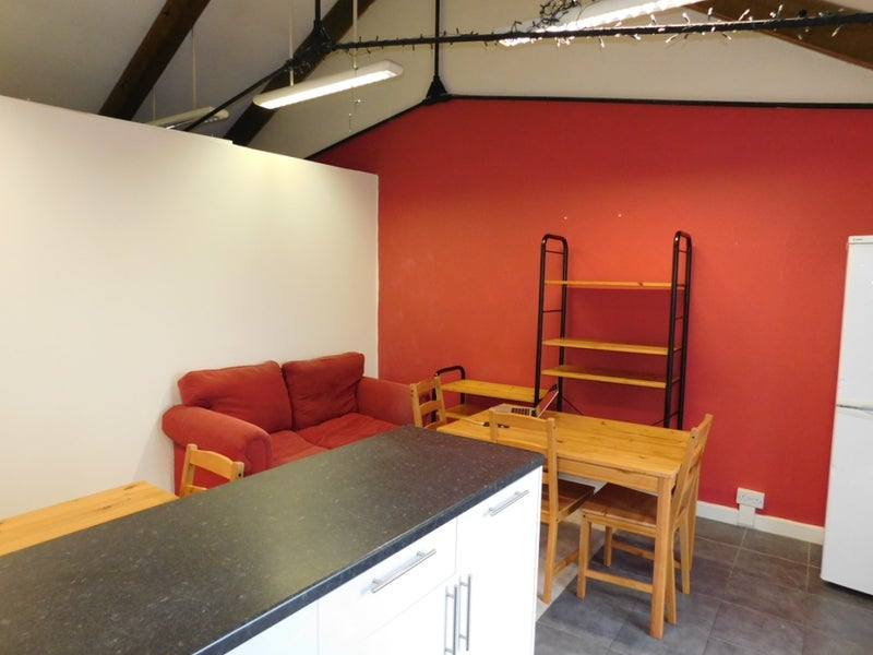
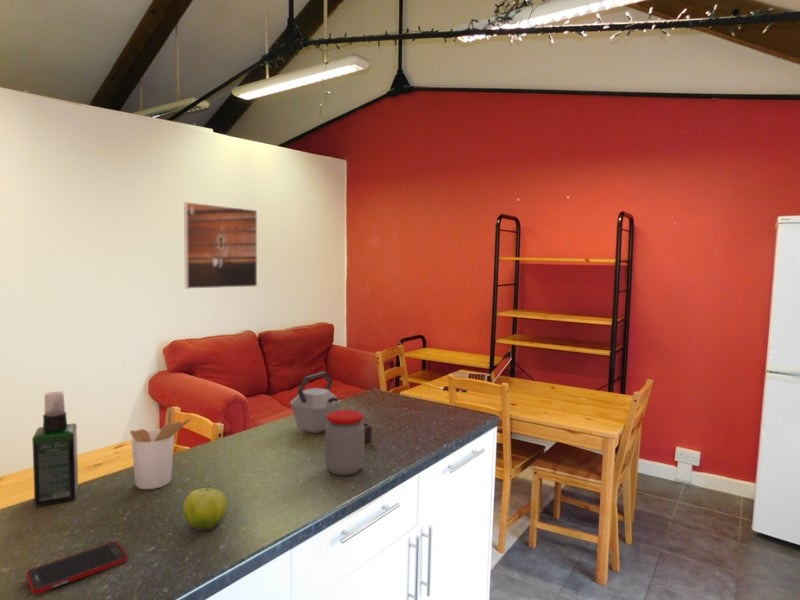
+ utensil holder [129,406,192,490]
+ spray bottle [31,391,79,508]
+ cell phone [25,541,128,595]
+ kettle [289,371,373,444]
+ fruit [182,483,228,532]
+ jar [324,409,365,476]
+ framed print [183,201,258,290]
